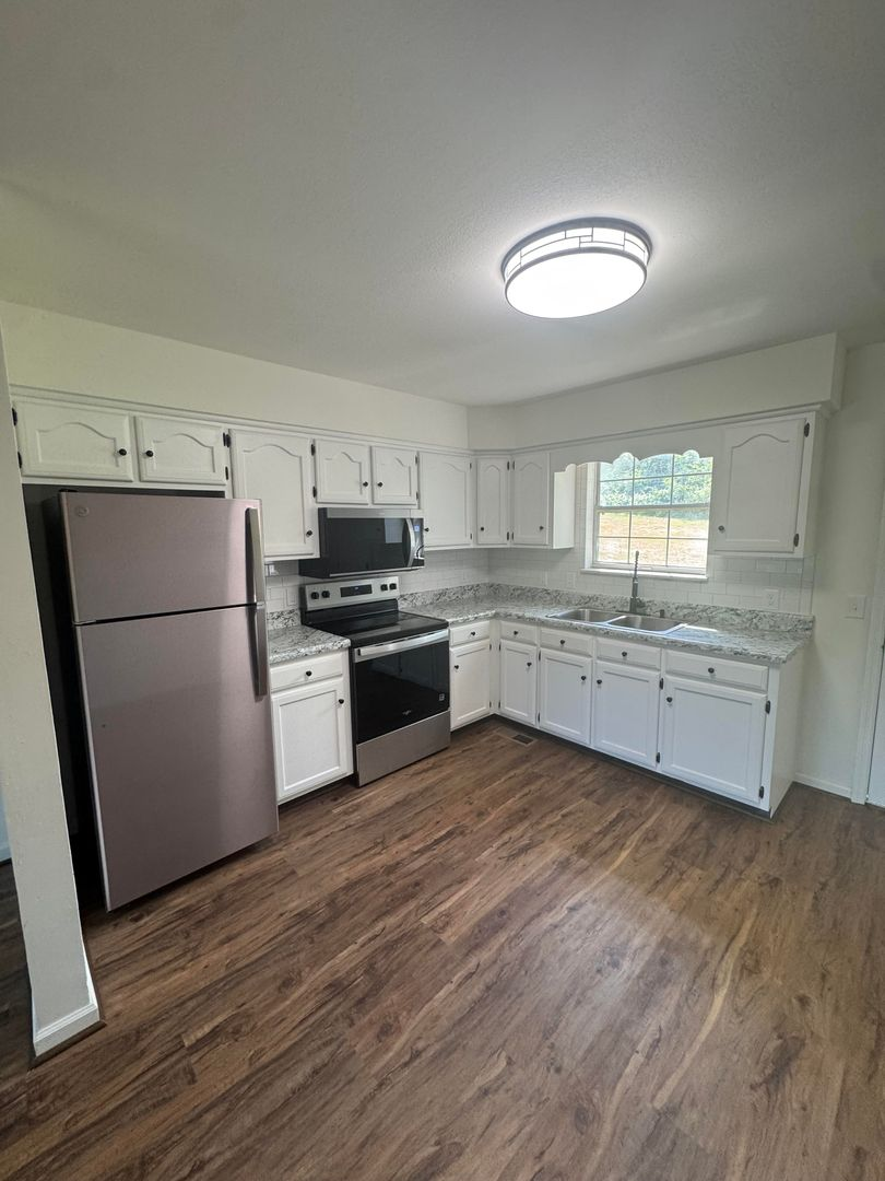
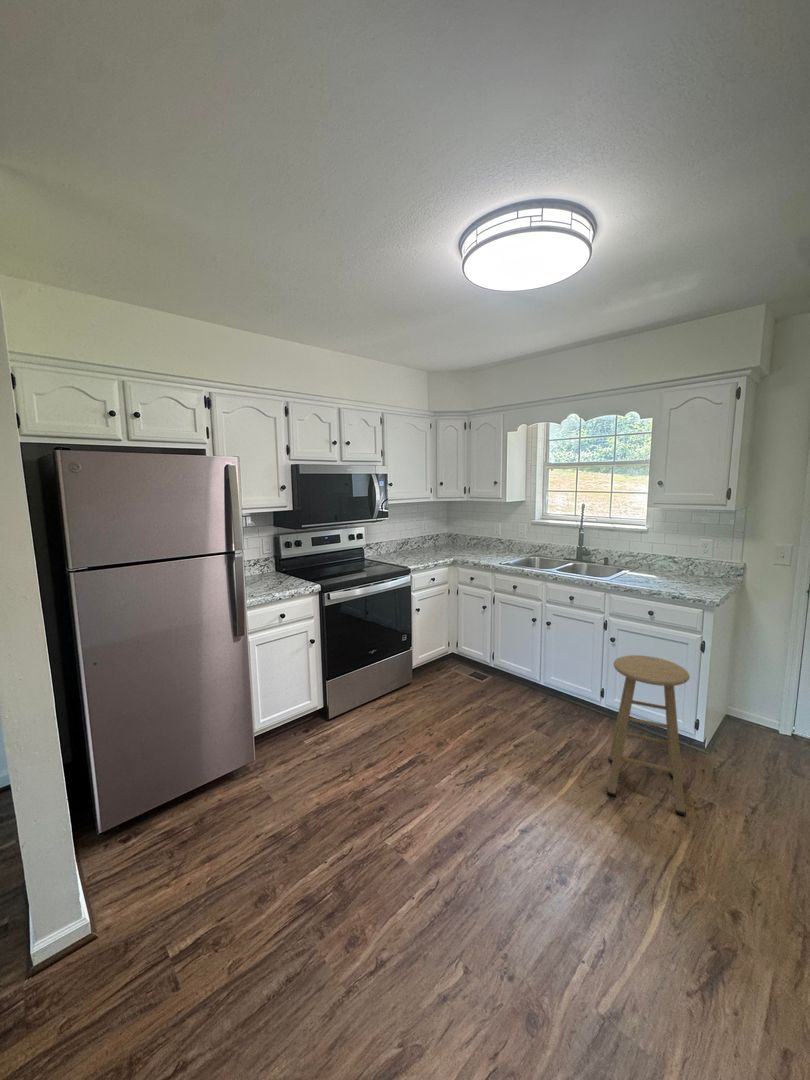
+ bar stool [606,654,691,816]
